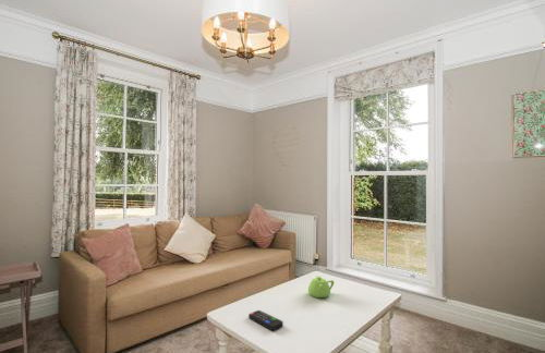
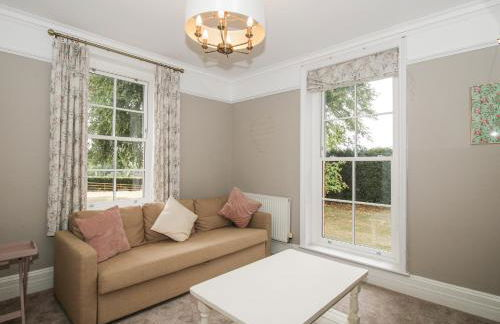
- remote control [247,309,284,331]
- teapot [307,275,335,299]
